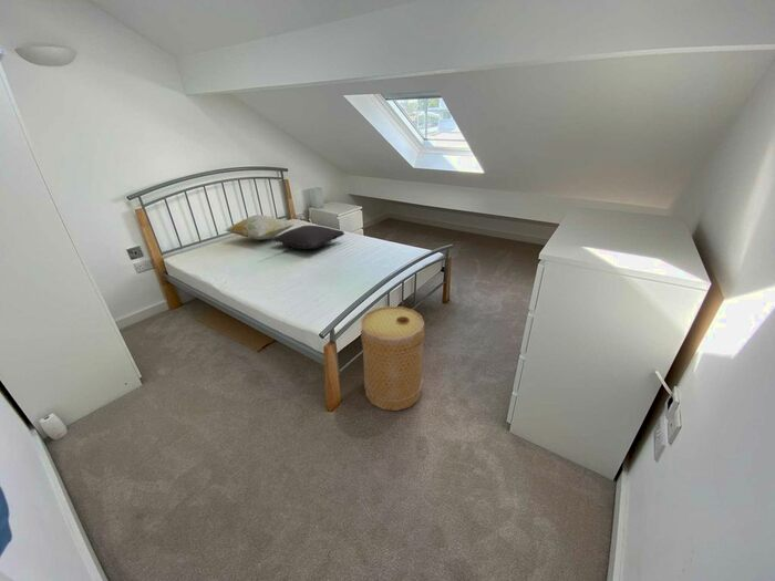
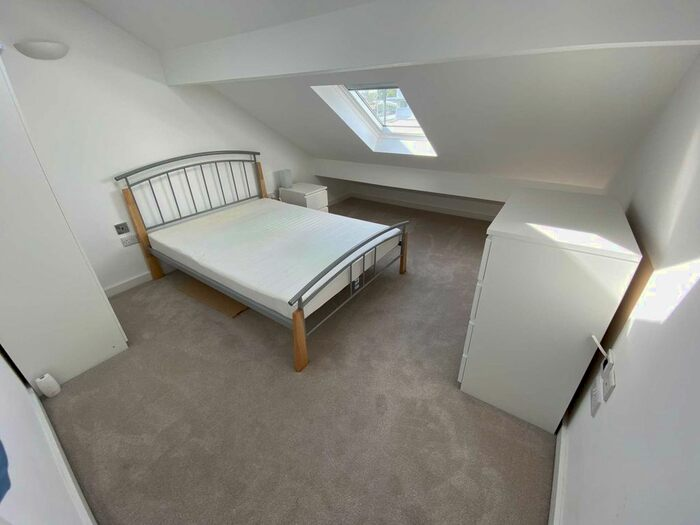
- pillow [271,225,345,251]
- basket [360,305,426,412]
- decorative pillow [225,214,294,241]
